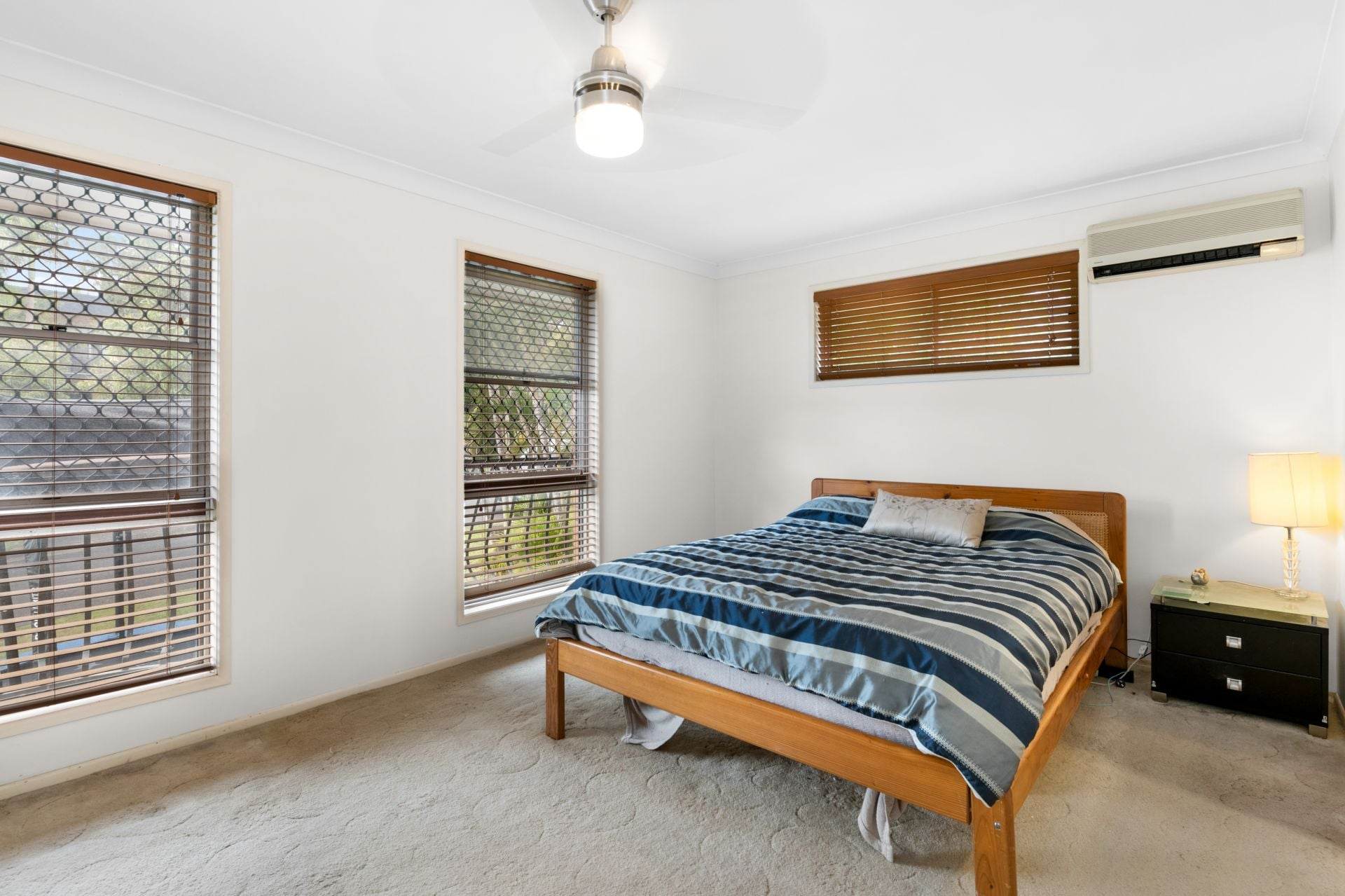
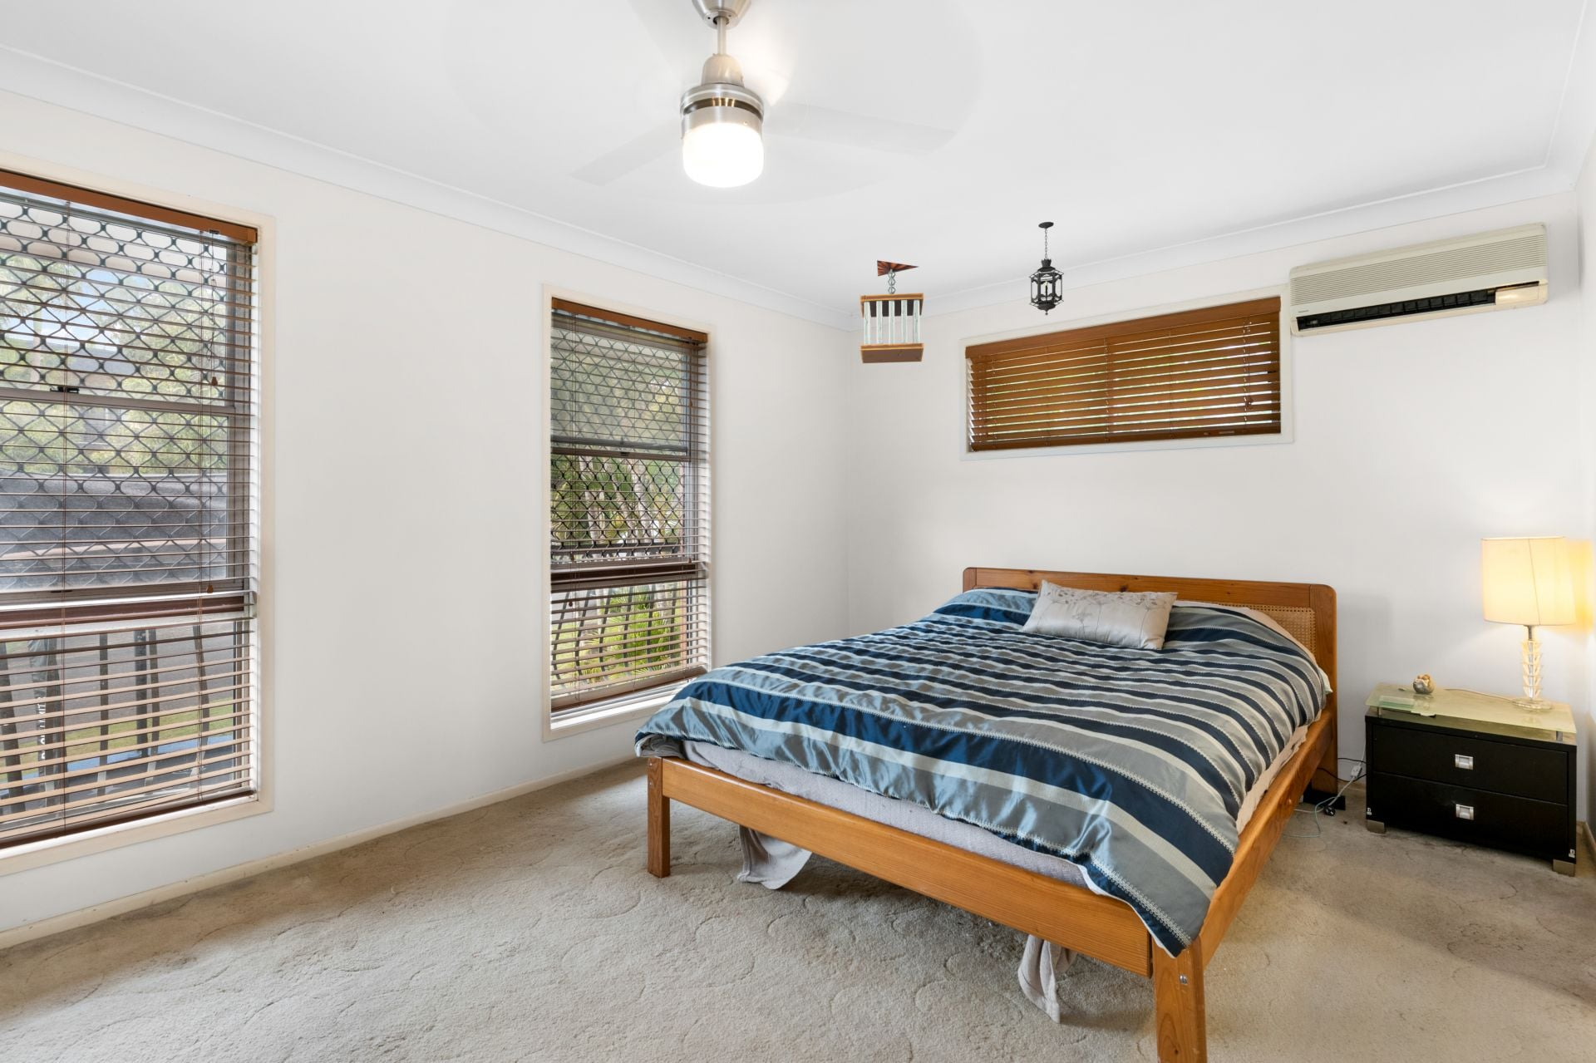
+ hanging lantern [1029,221,1064,316]
+ wind chime [859,260,924,364]
